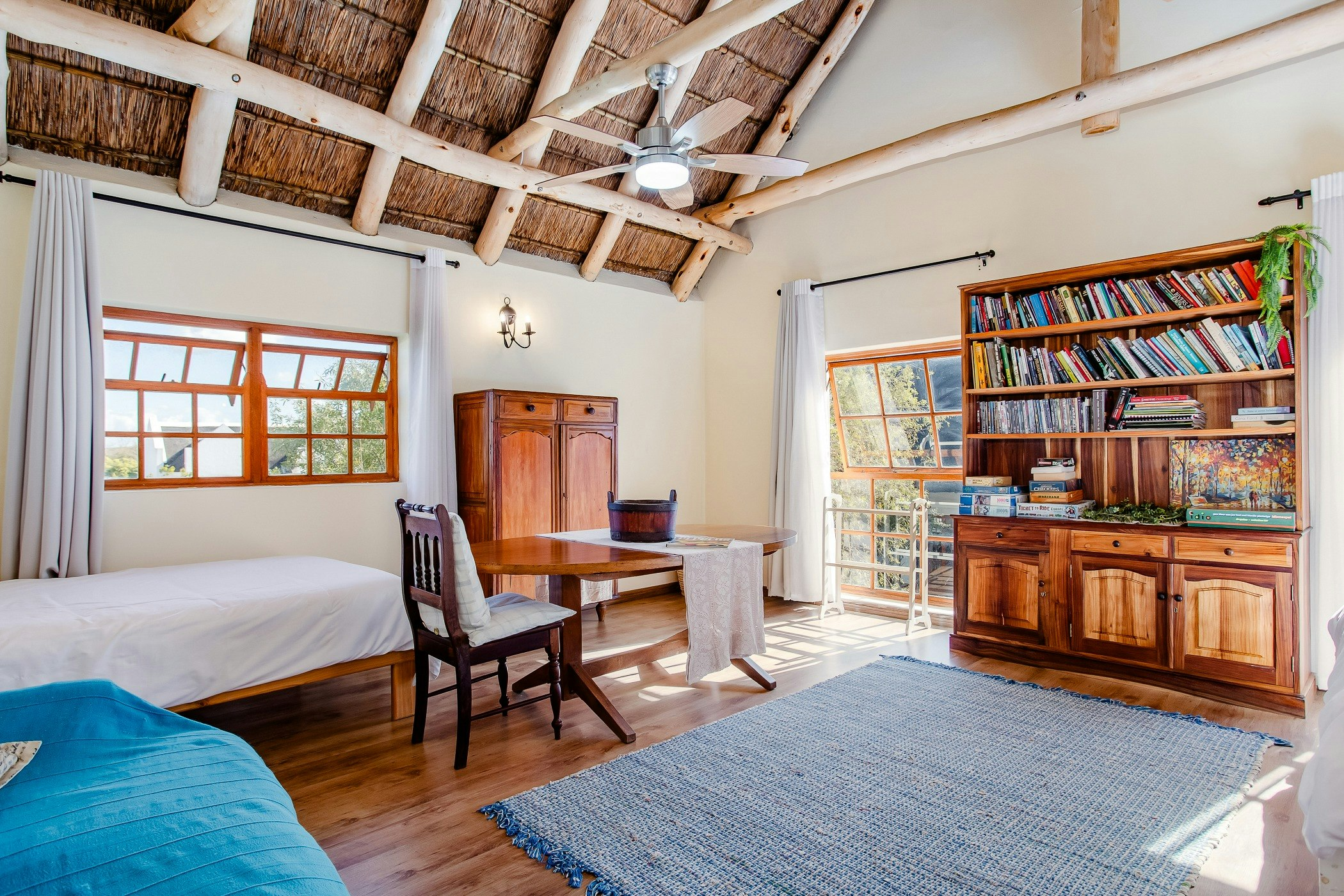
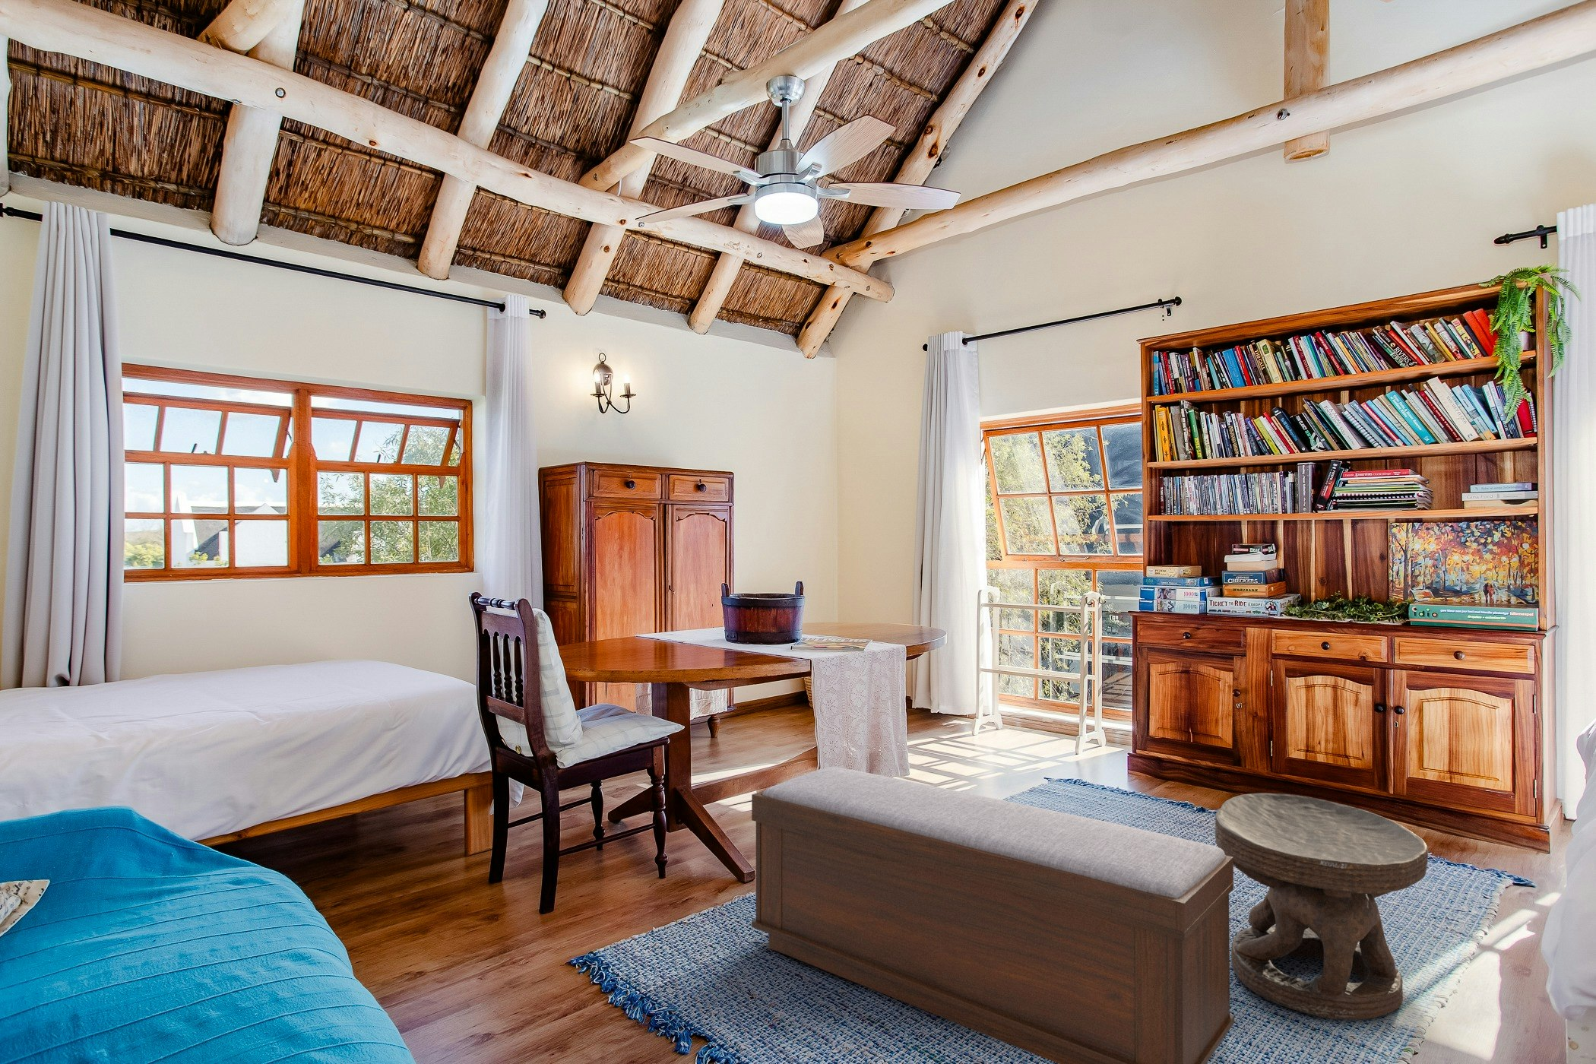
+ bench [750,766,1235,1064]
+ carved stool [1215,793,1429,1021]
